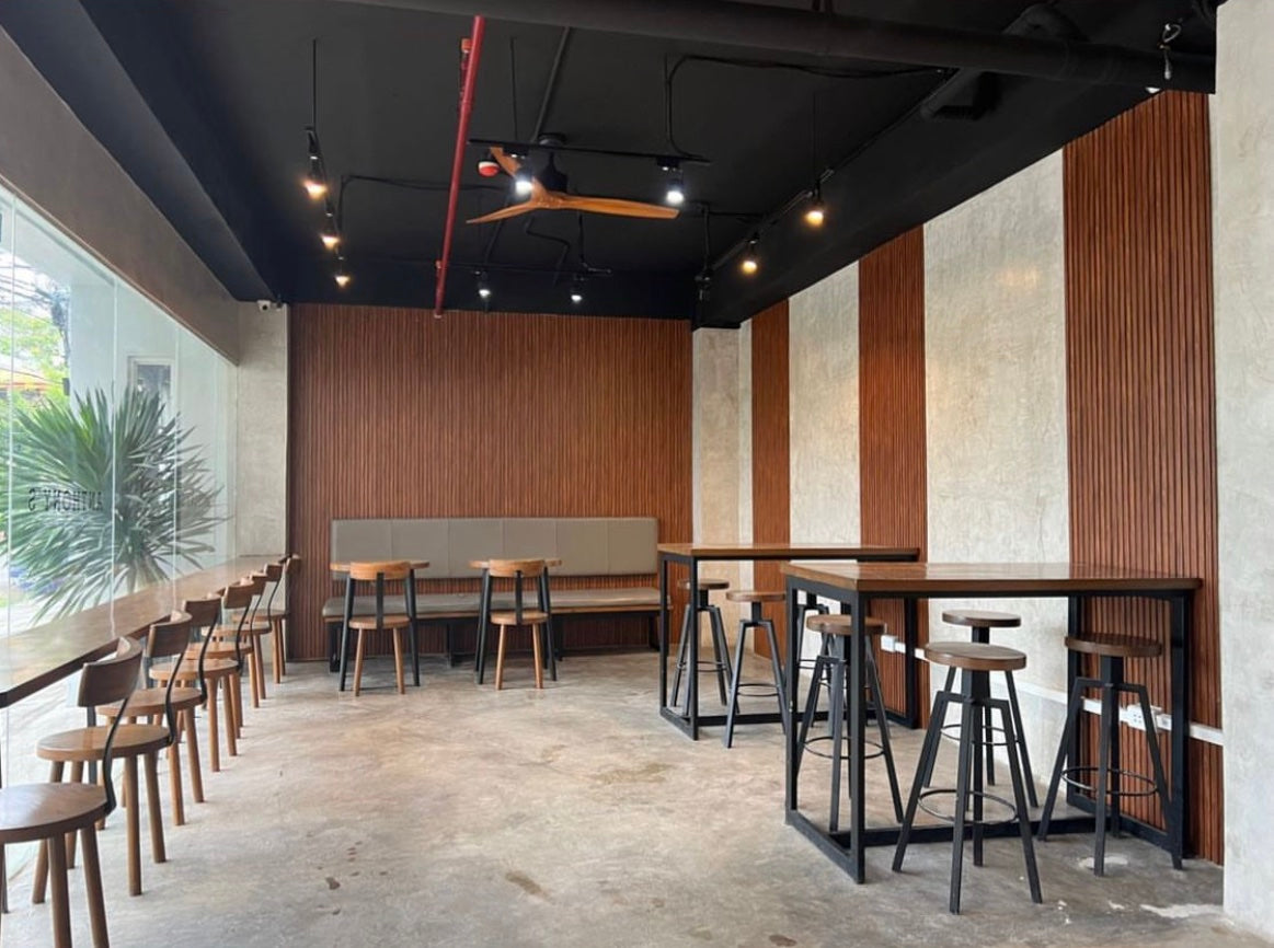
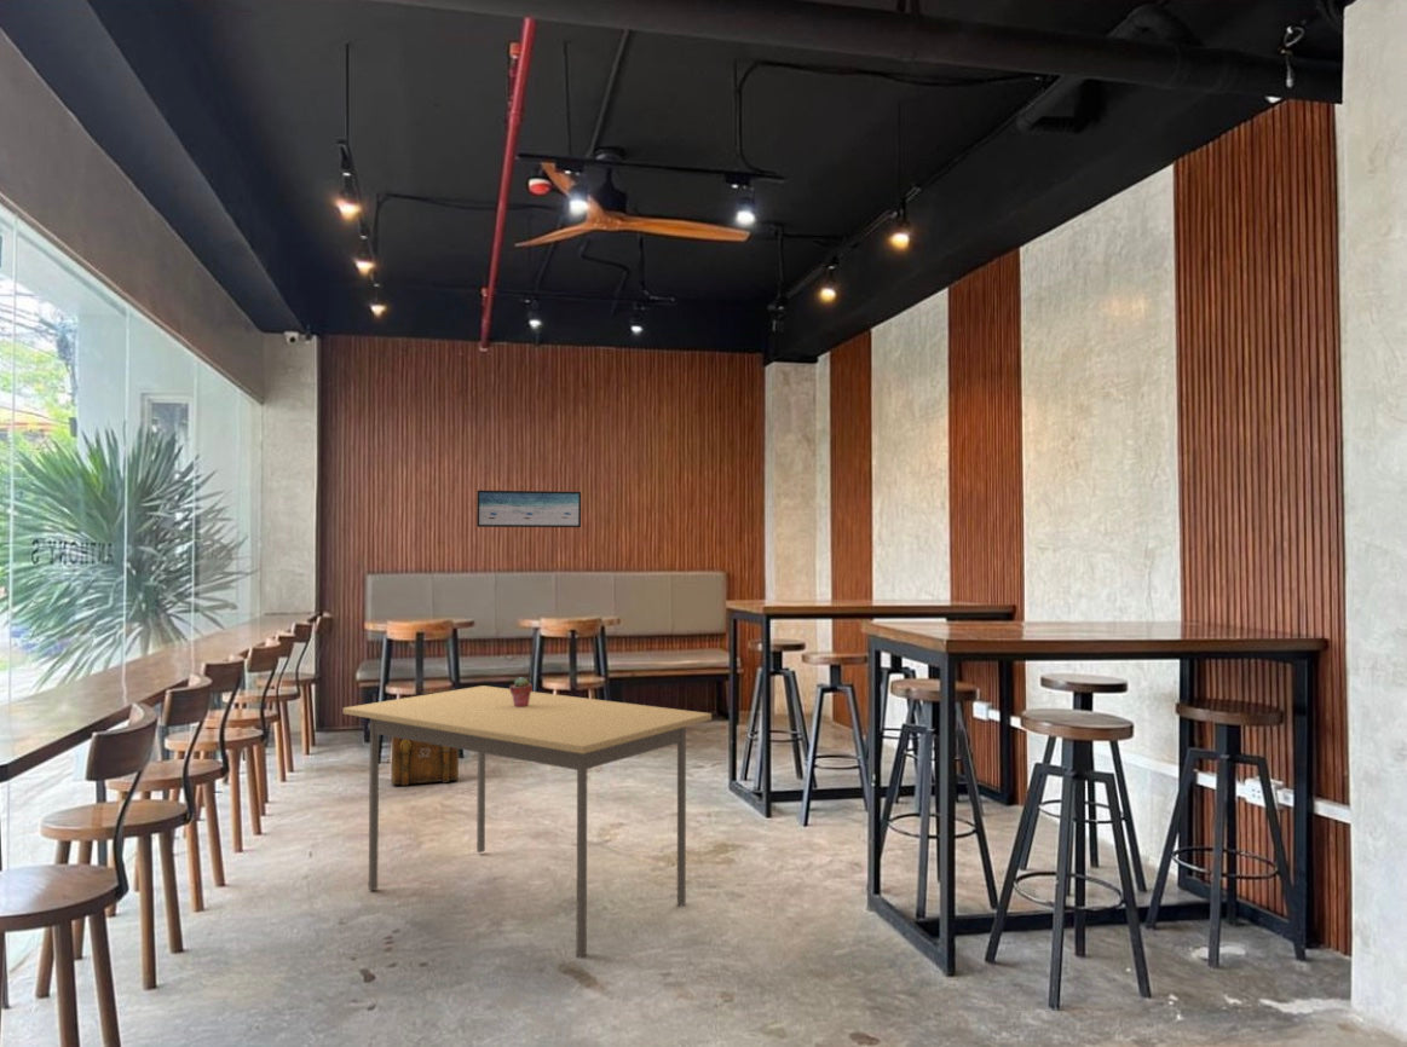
+ potted succulent [508,676,534,707]
+ dining table [342,684,713,959]
+ wall art [475,490,582,528]
+ backpack [390,736,460,788]
